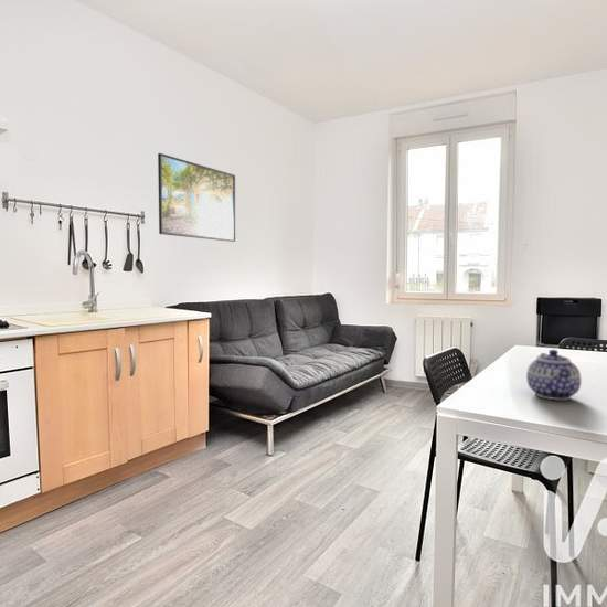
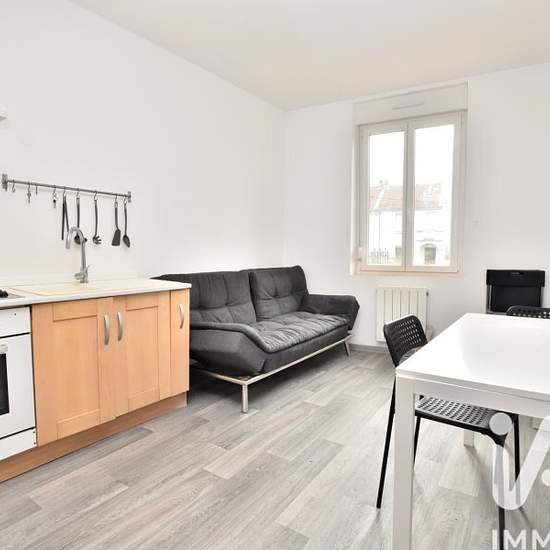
- teapot [525,349,582,401]
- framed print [157,152,236,243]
